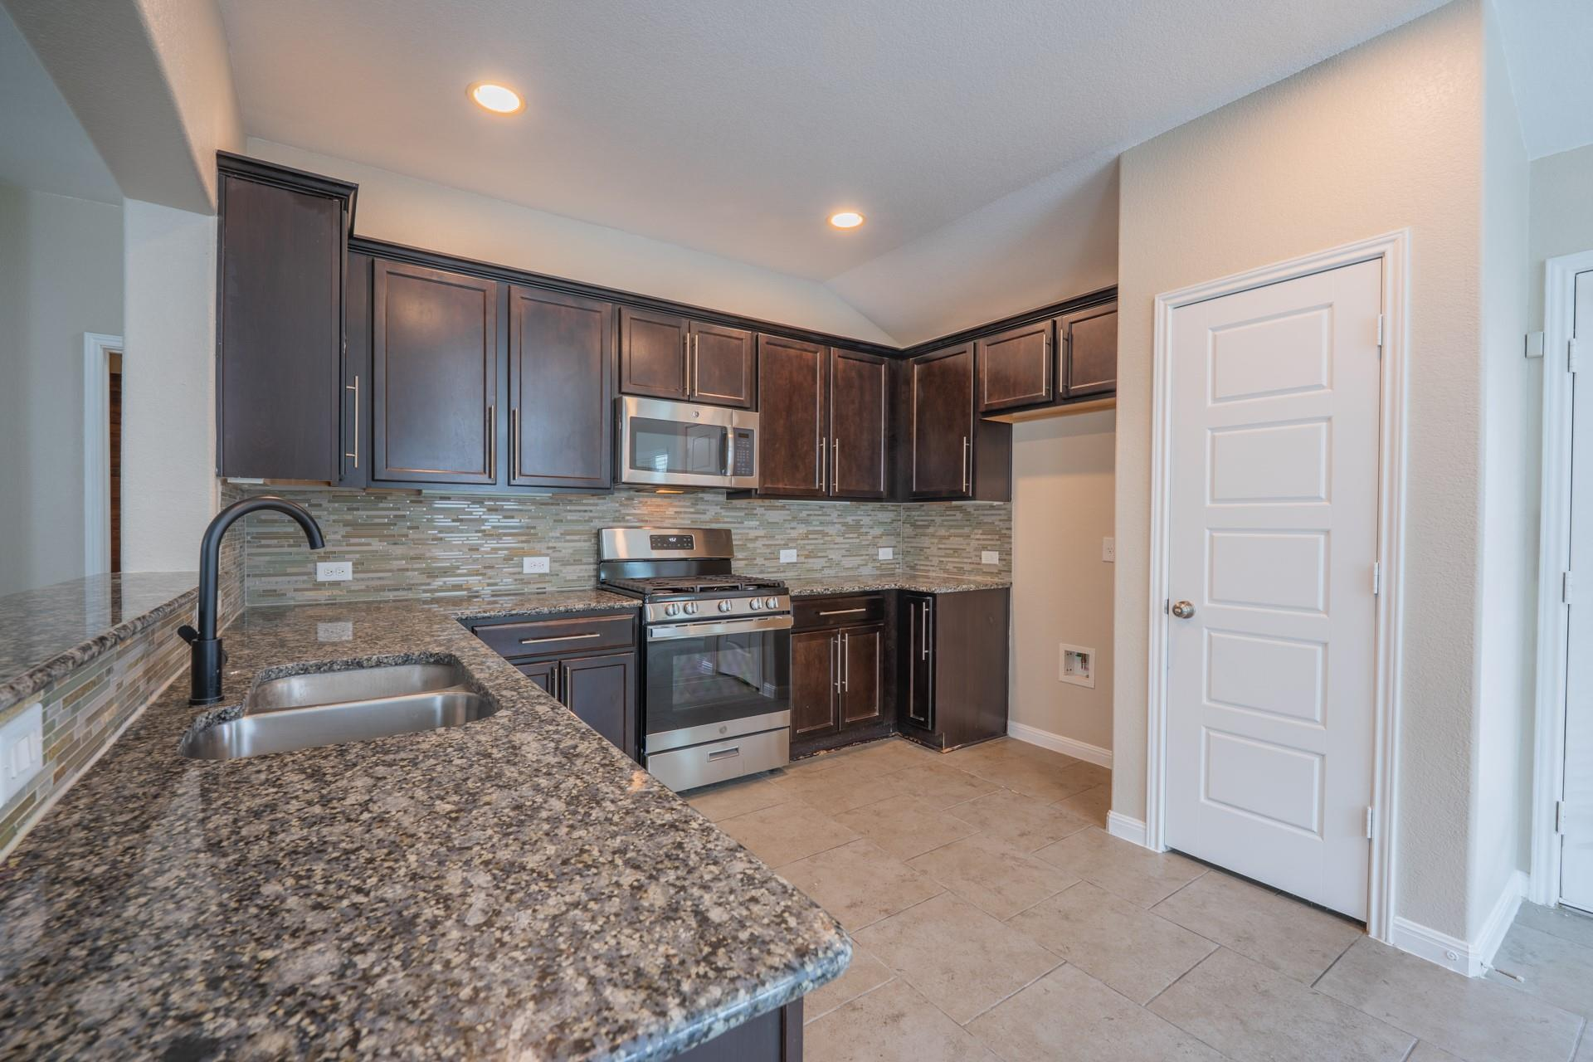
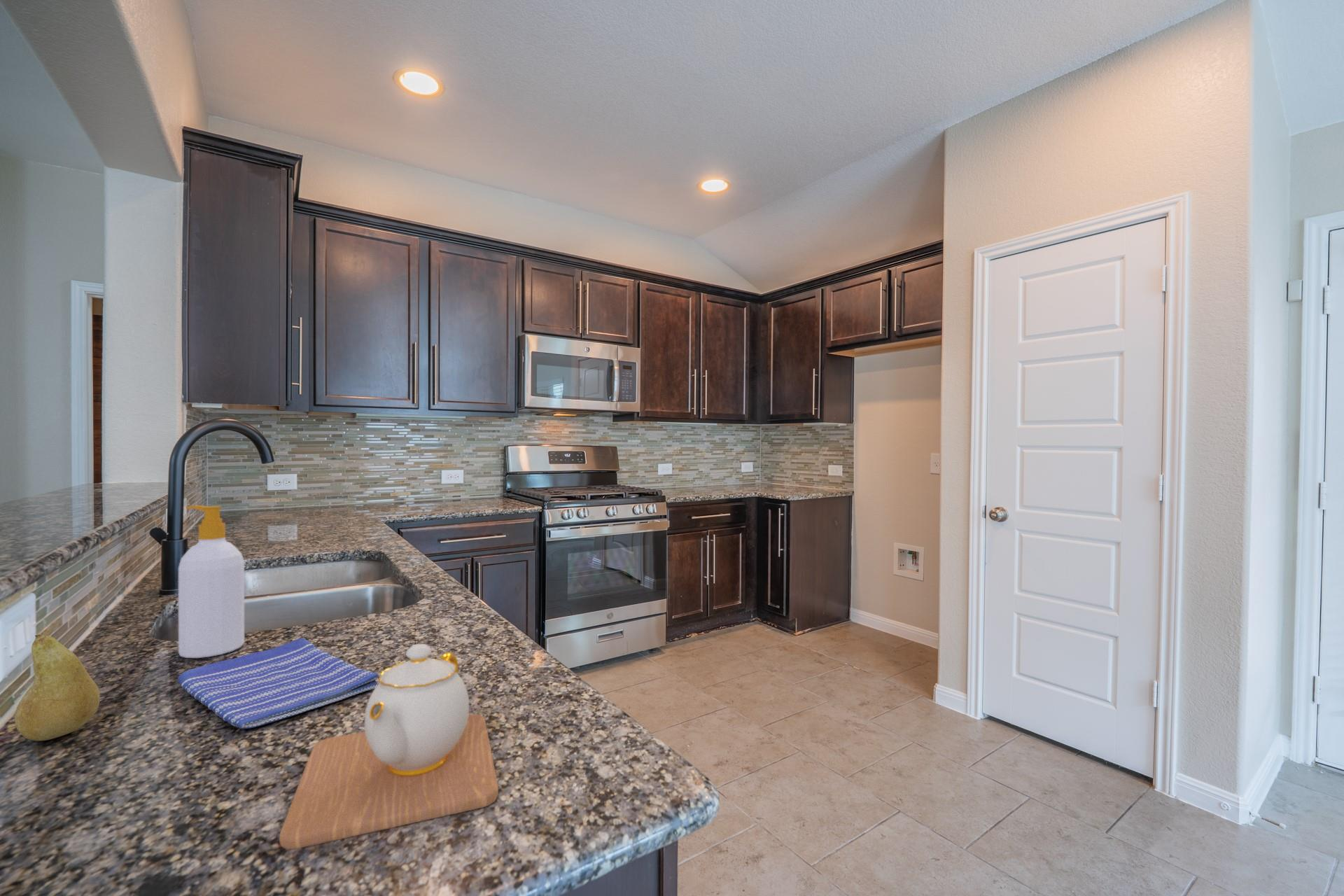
+ dish towel [177,637,379,729]
+ teapot [279,643,499,850]
+ soap bottle [178,505,245,659]
+ fruit [14,633,101,741]
